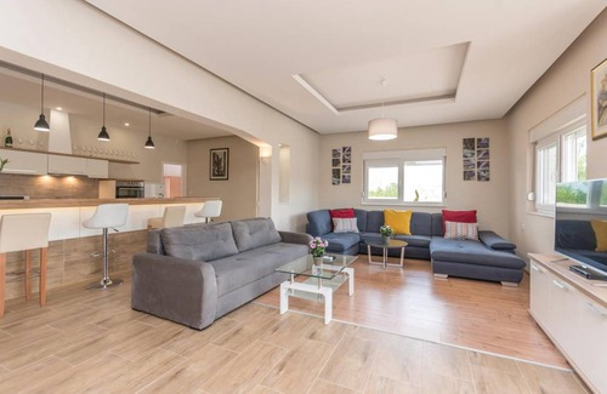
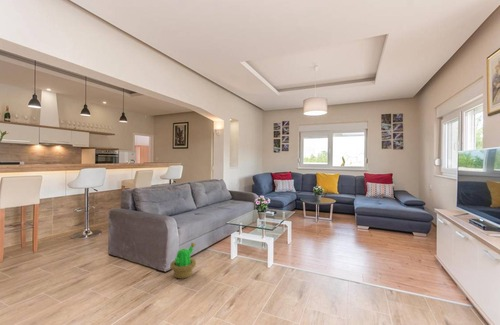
+ decorative plant [169,242,197,279]
